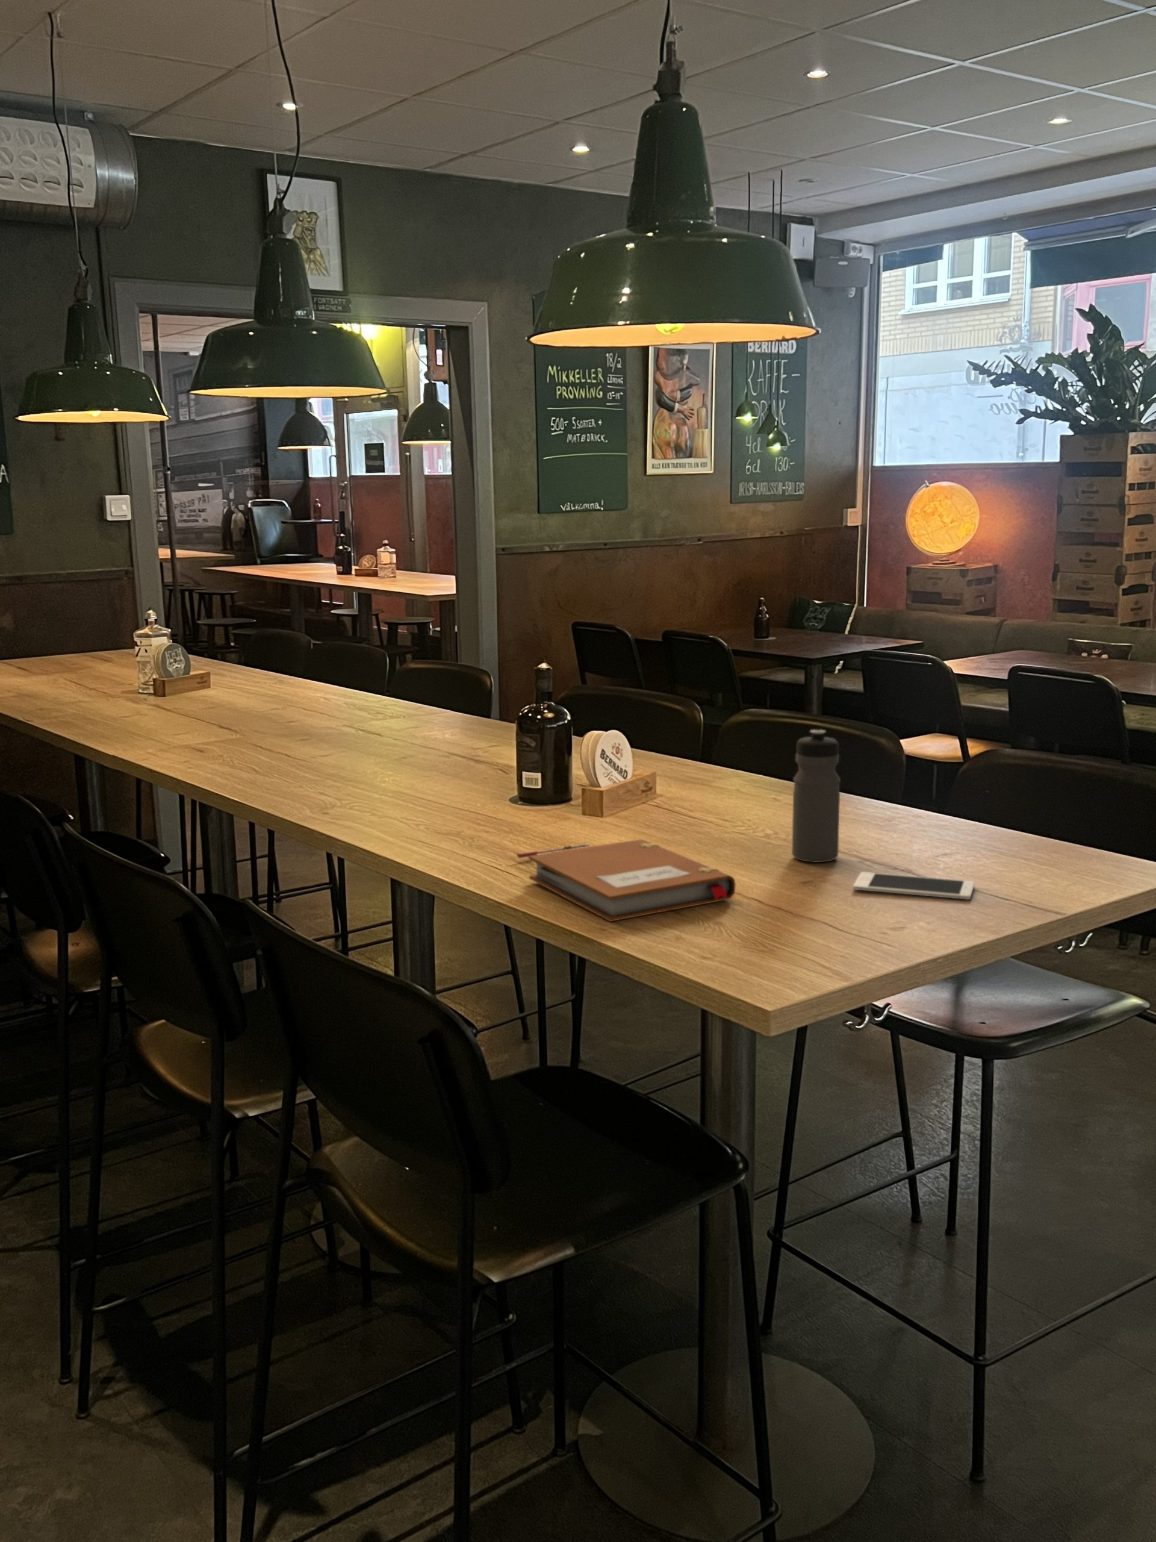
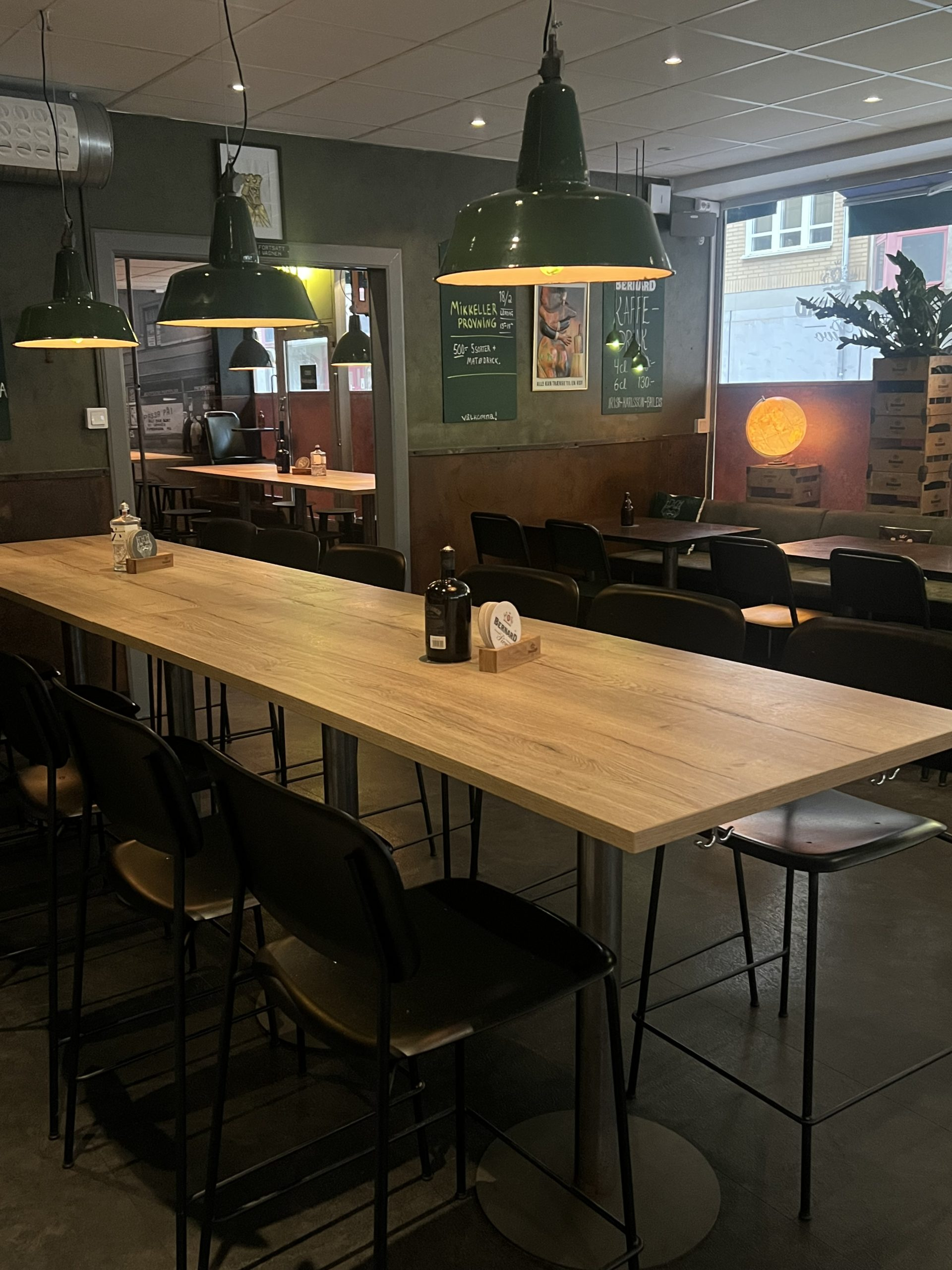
- water bottle [792,729,841,863]
- cell phone [852,872,975,901]
- notebook [528,839,736,923]
- pen [516,844,590,858]
